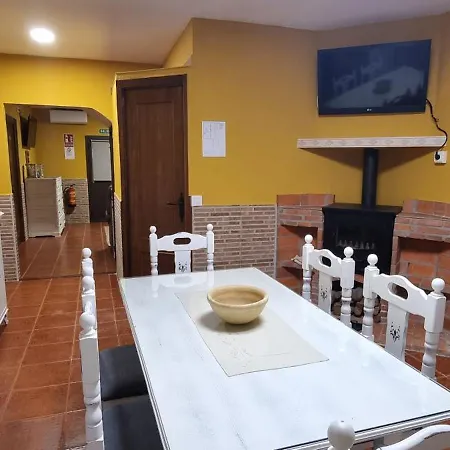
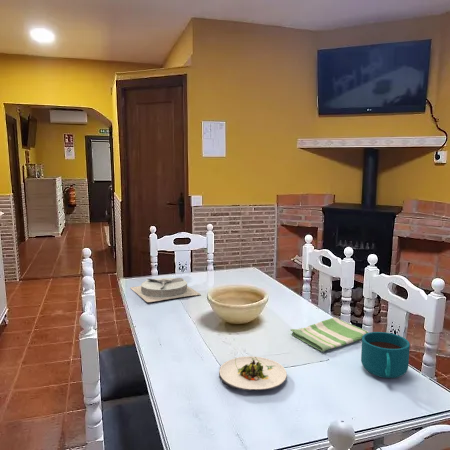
+ plate [129,277,201,303]
+ salad plate [218,355,288,391]
+ dish towel [290,317,370,352]
+ cup [360,331,411,379]
